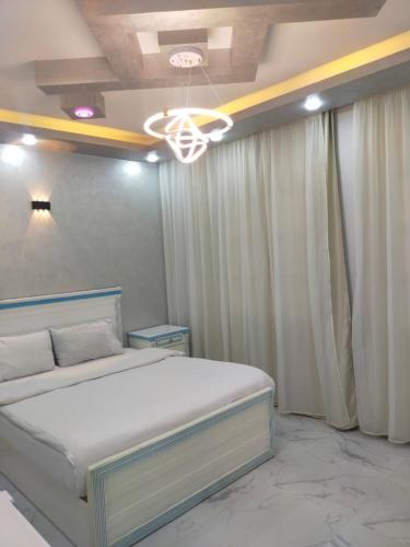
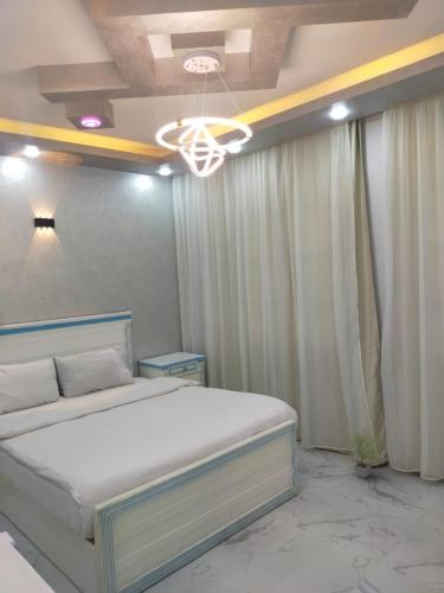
+ potted plant [346,427,387,479]
